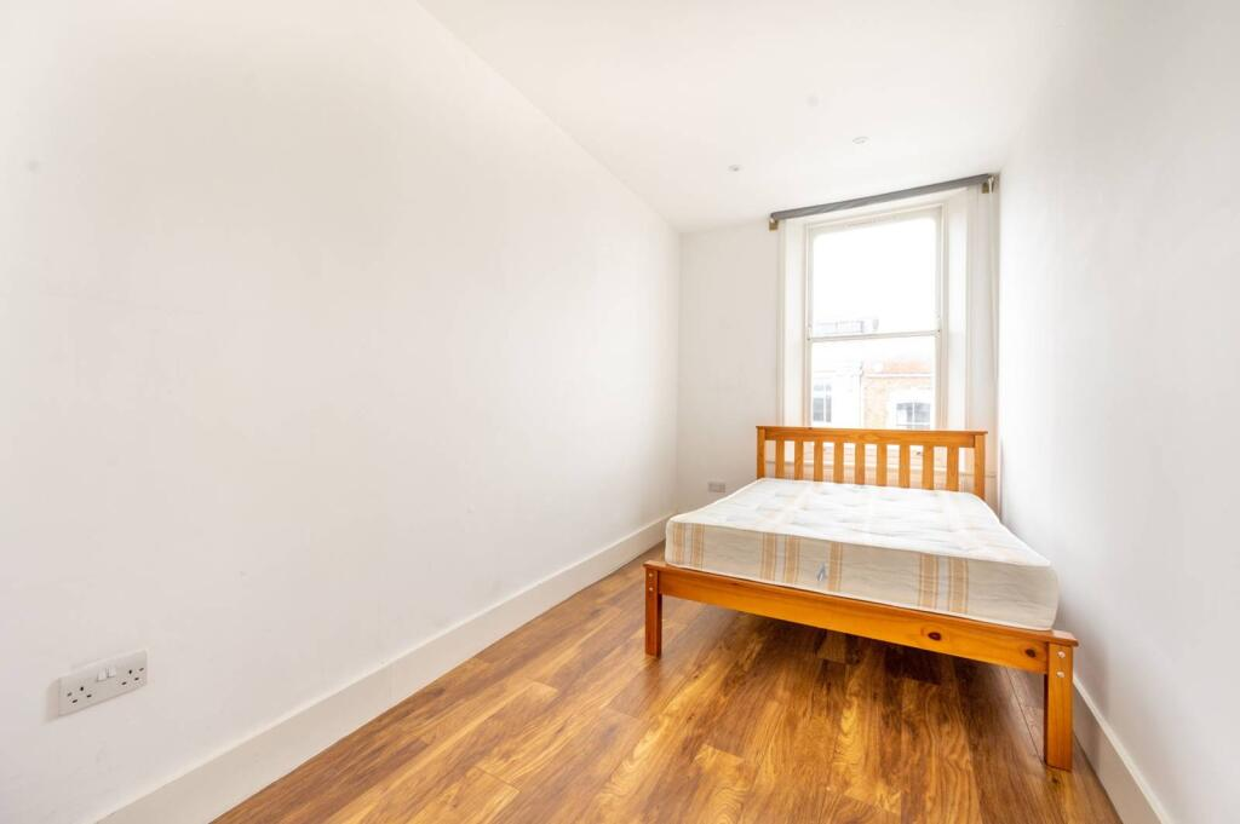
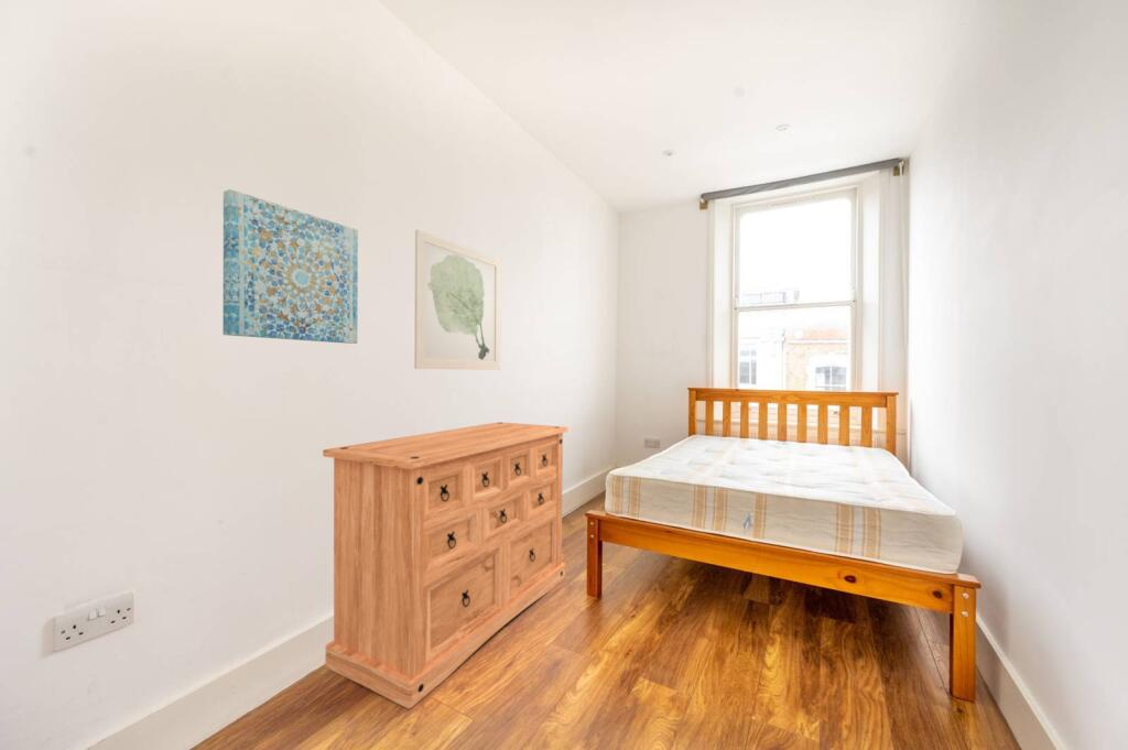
+ dresser [322,421,568,710]
+ wall art [221,188,359,345]
+ wall art [413,229,502,371]
